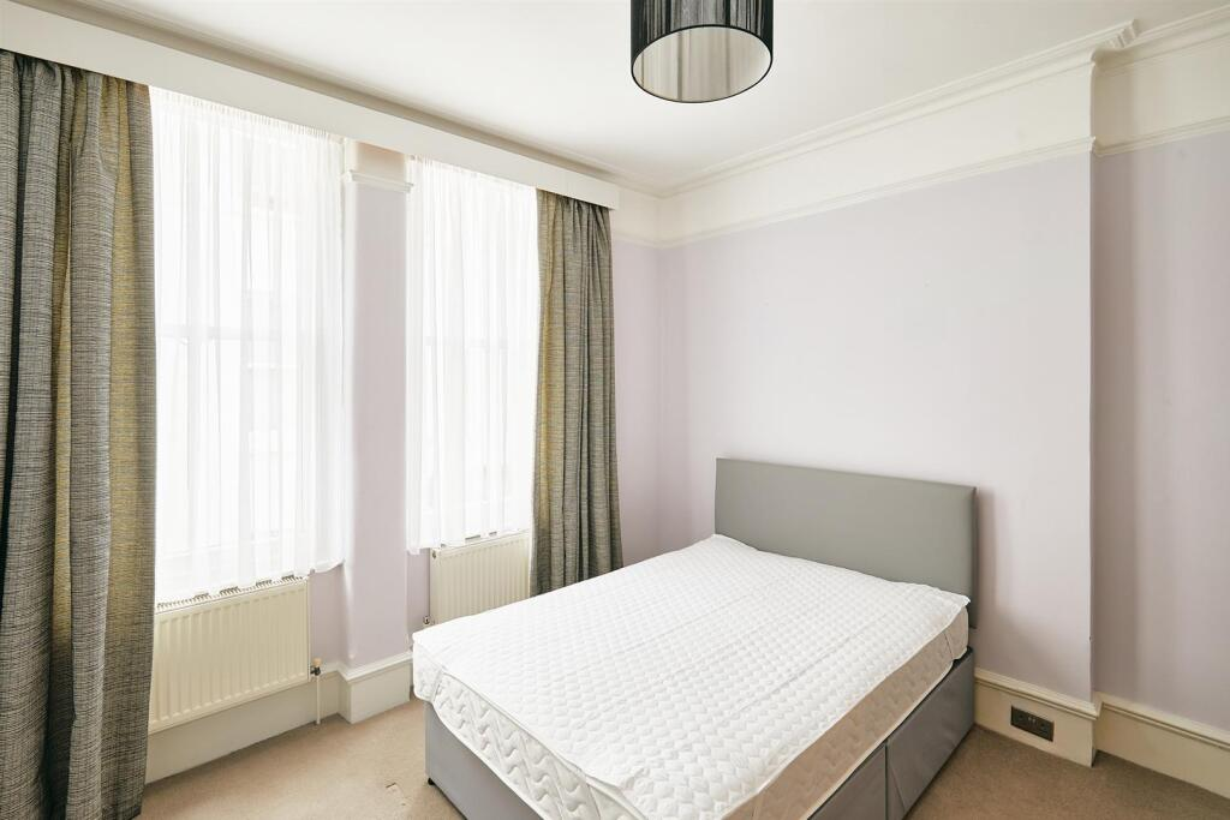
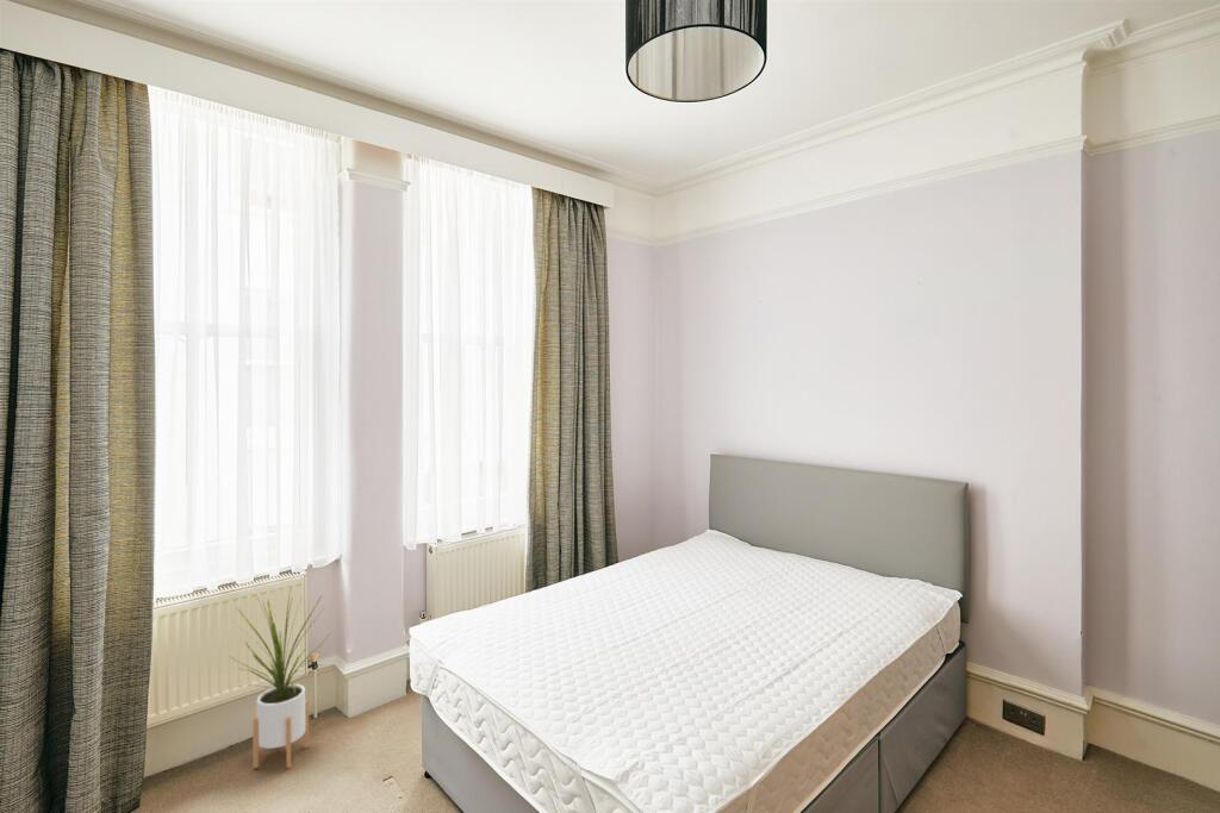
+ house plant [229,588,331,770]
